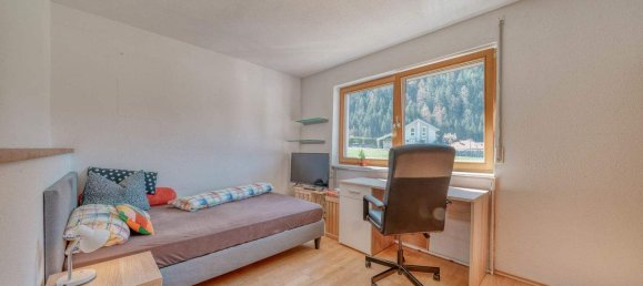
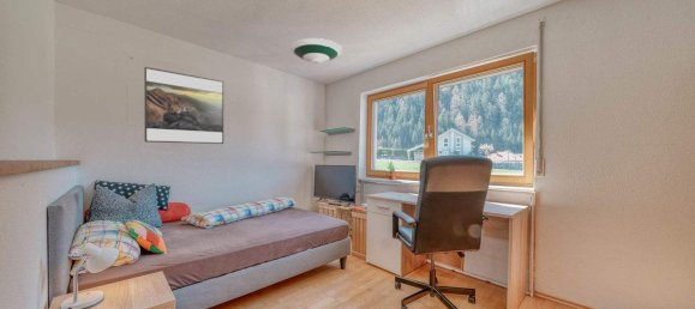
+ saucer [288,37,343,65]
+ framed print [143,66,224,145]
